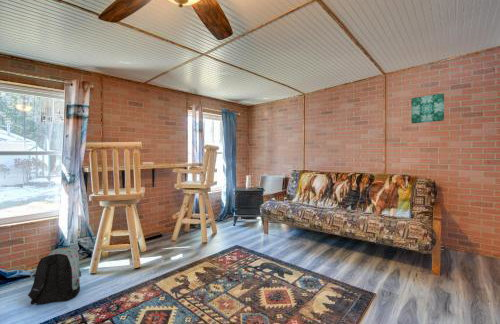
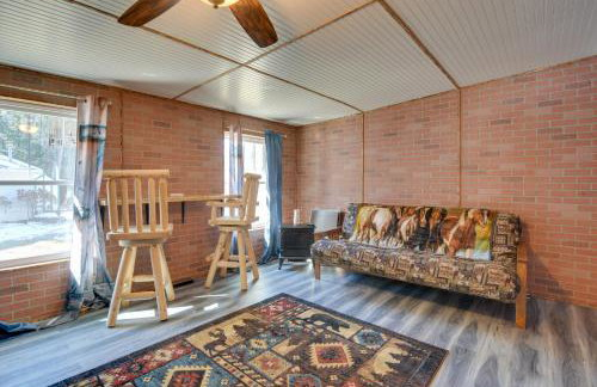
- wall art [411,92,445,125]
- backpack [27,247,82,306]
